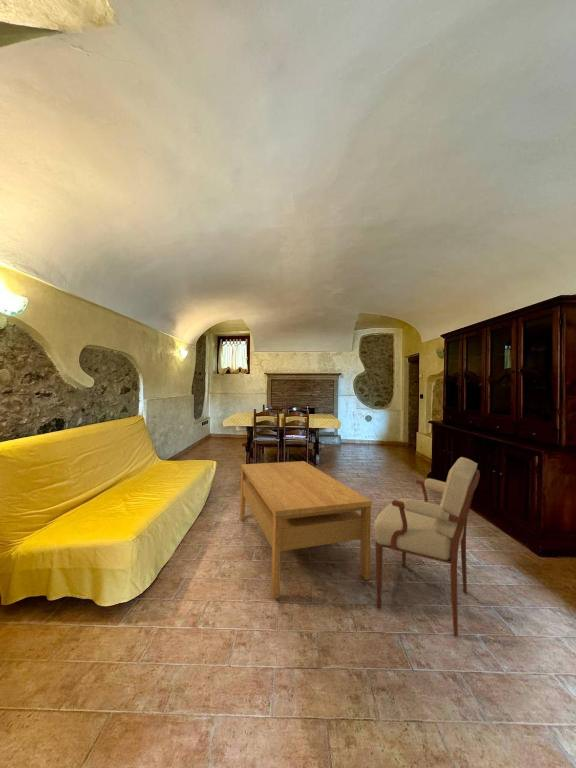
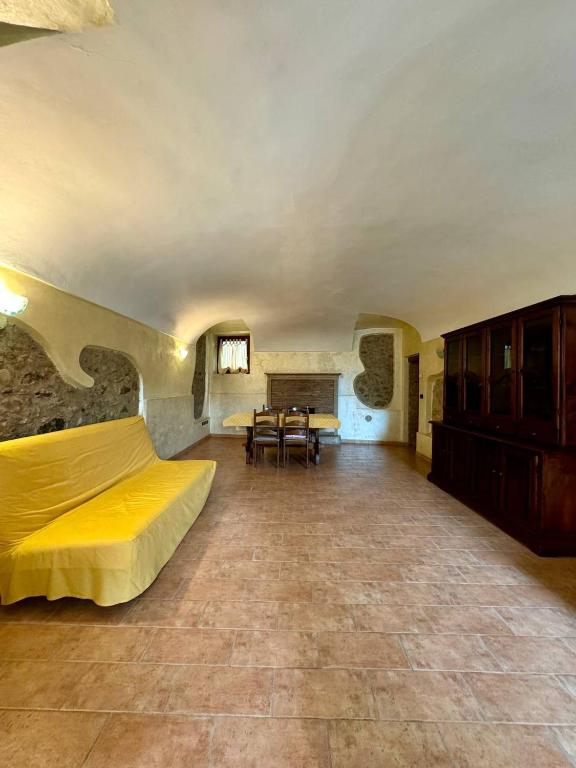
- coffee table [239,460,373,599]
- armchair [373,456,481,638]
